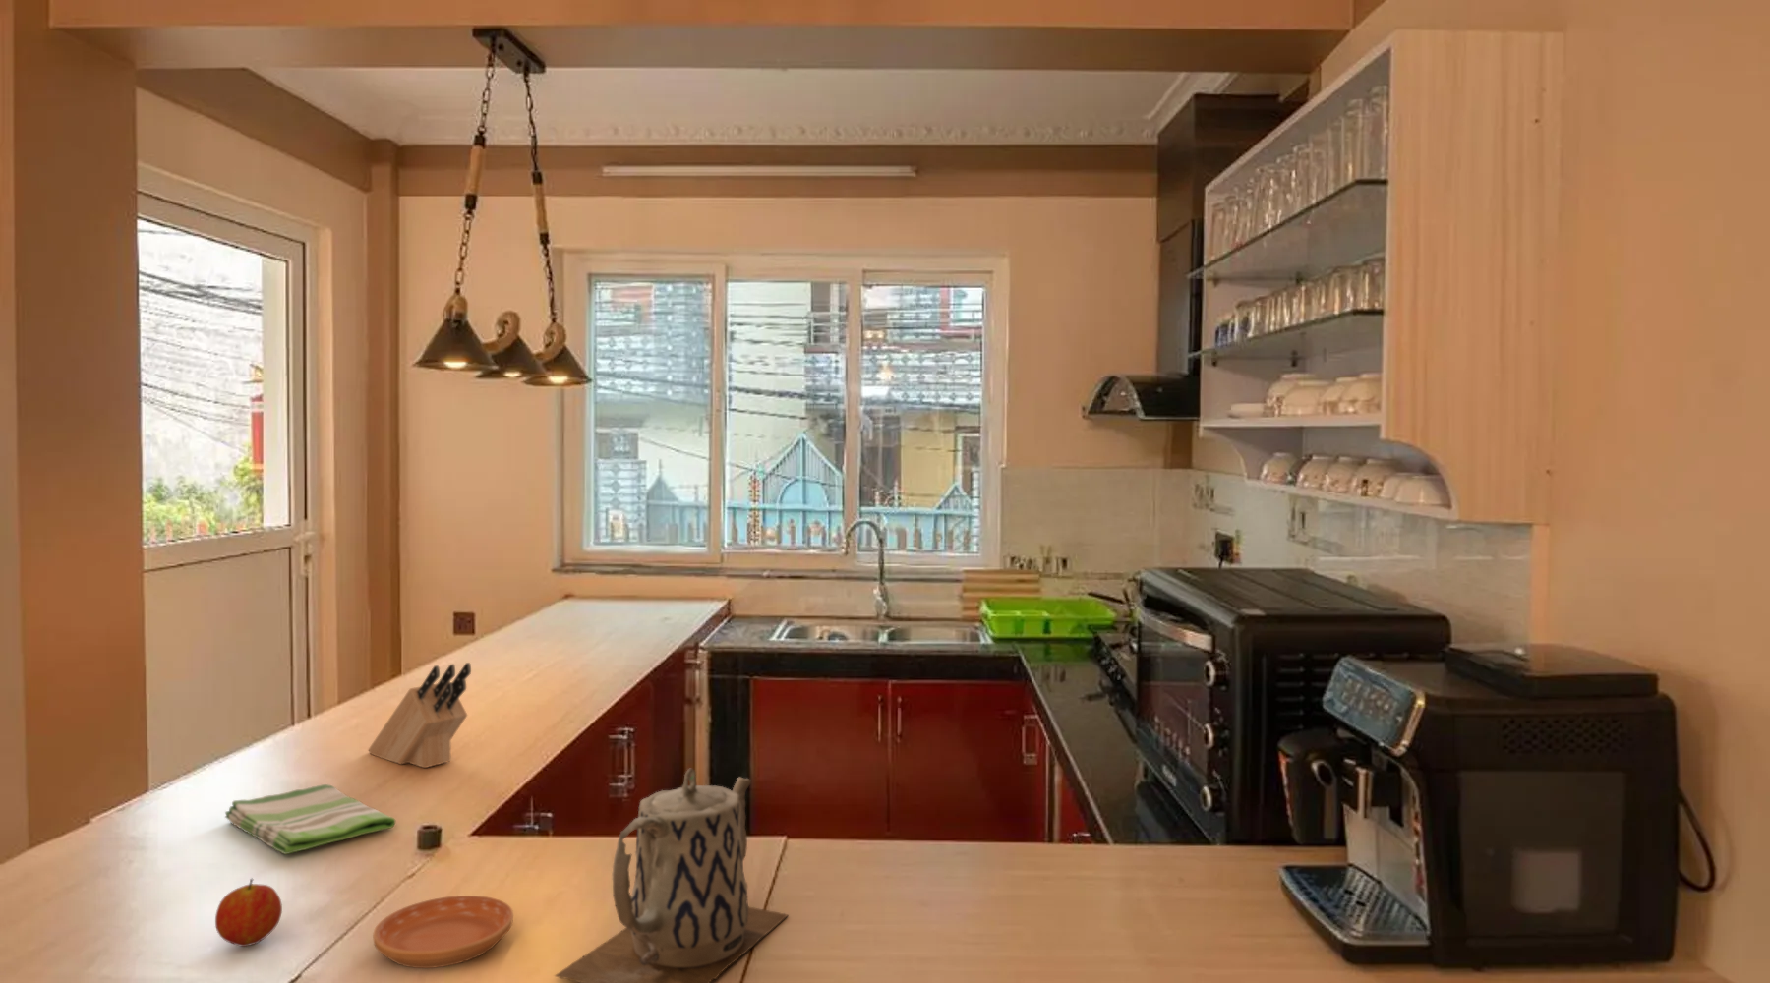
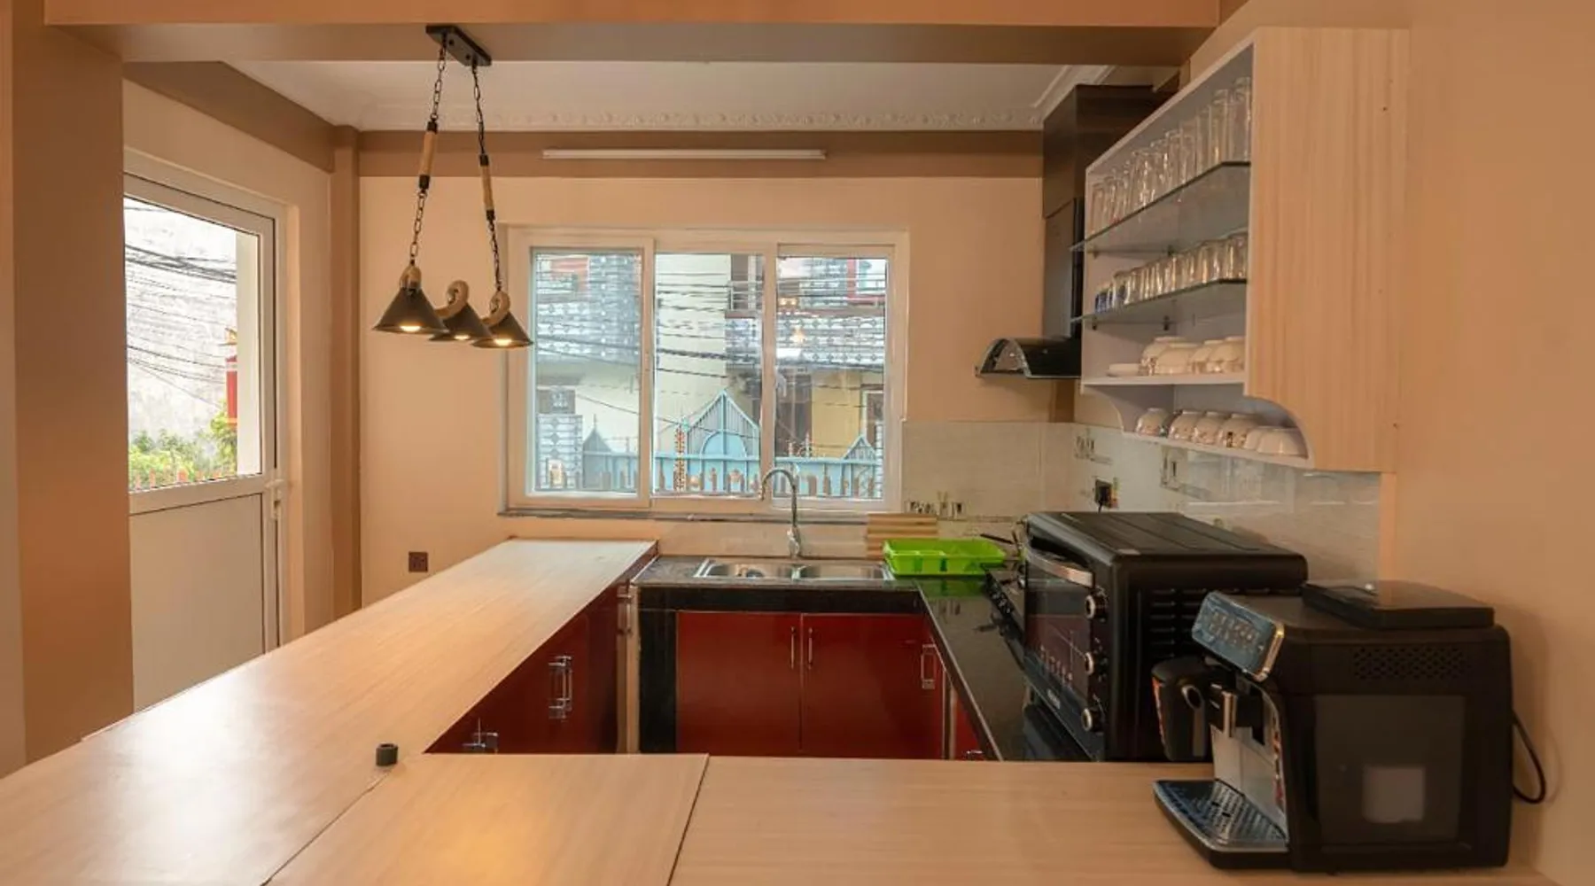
- teapot [552,768,789,983]
- fruit [214,876,283,948]
- dish towel [224,783,396,855]
- knife block [367,661,472,769]
- saucer [372,895,515,970]
